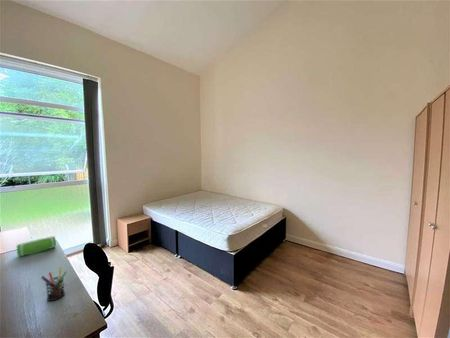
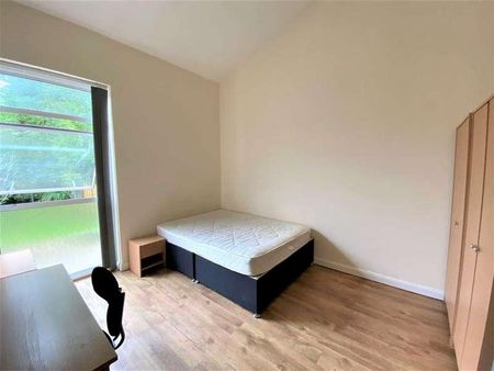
- pen holder [40,266,68,302]
- speaker [16,235,57,257]
